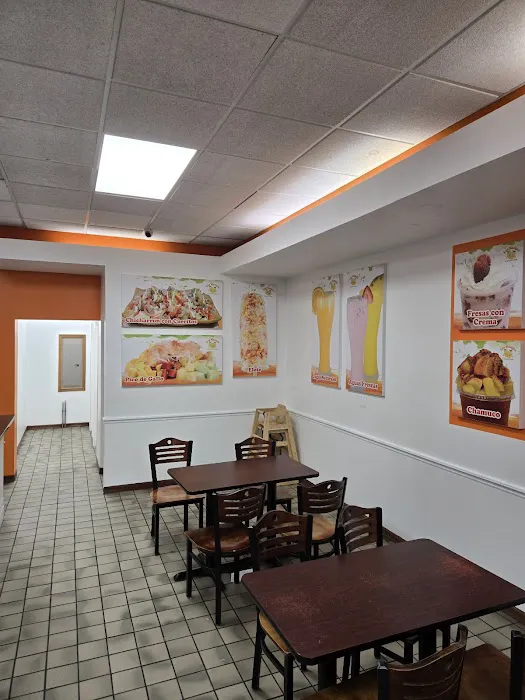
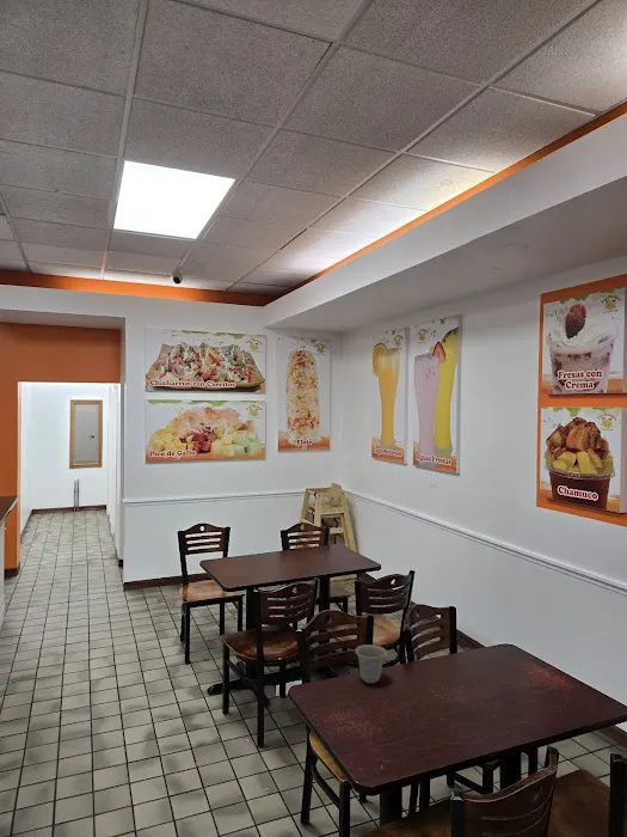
+ cup [355,643,388,685]
